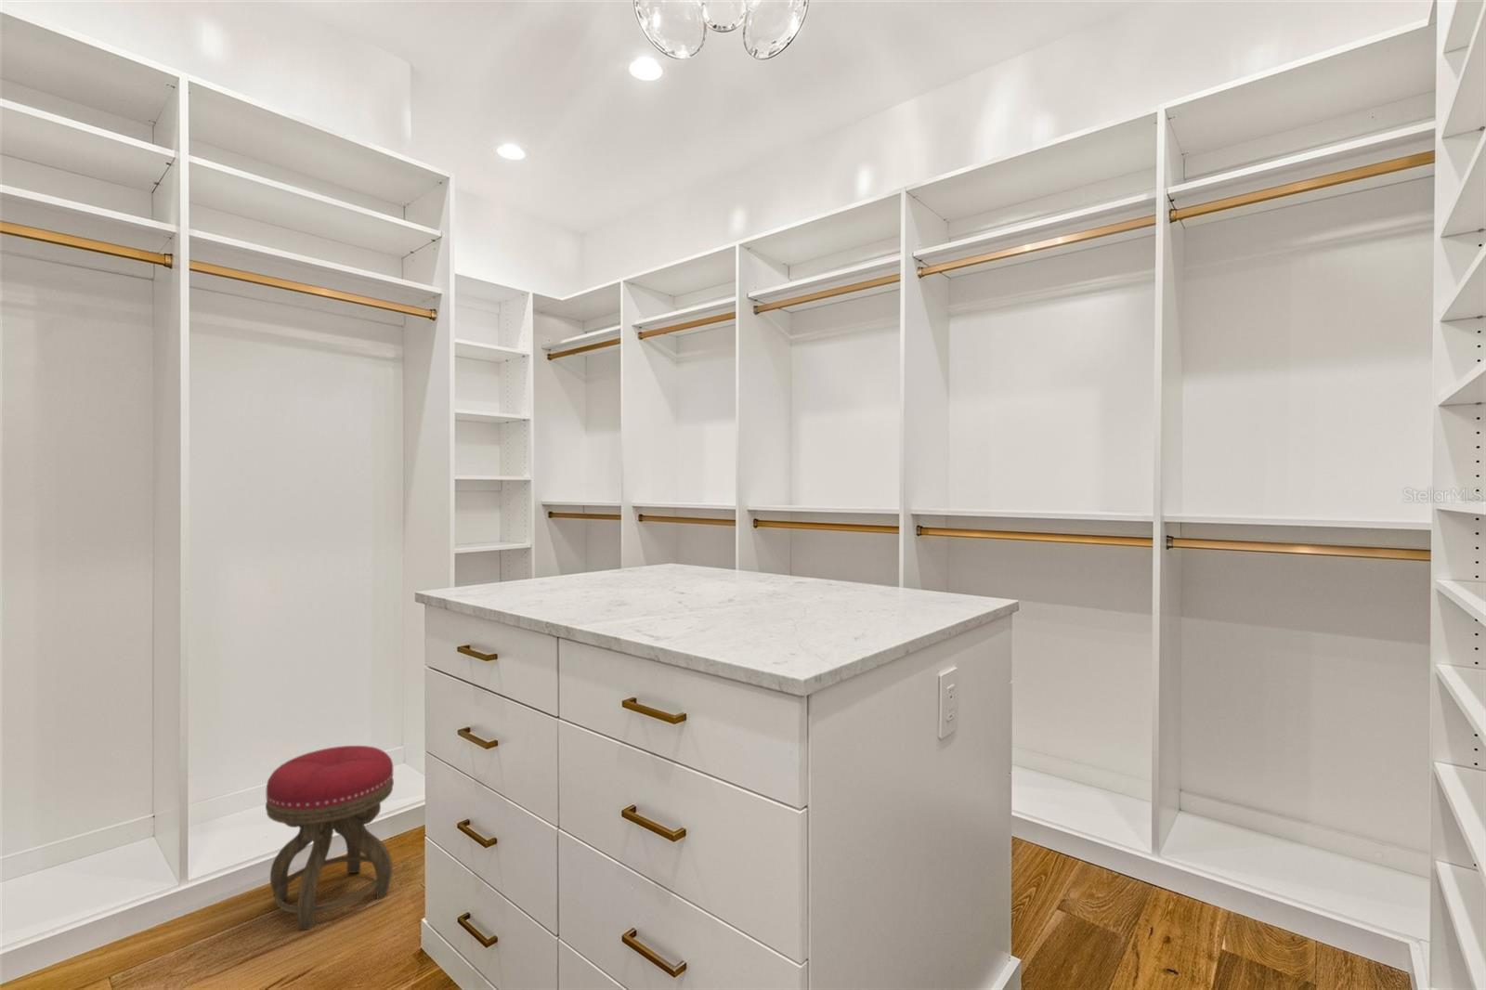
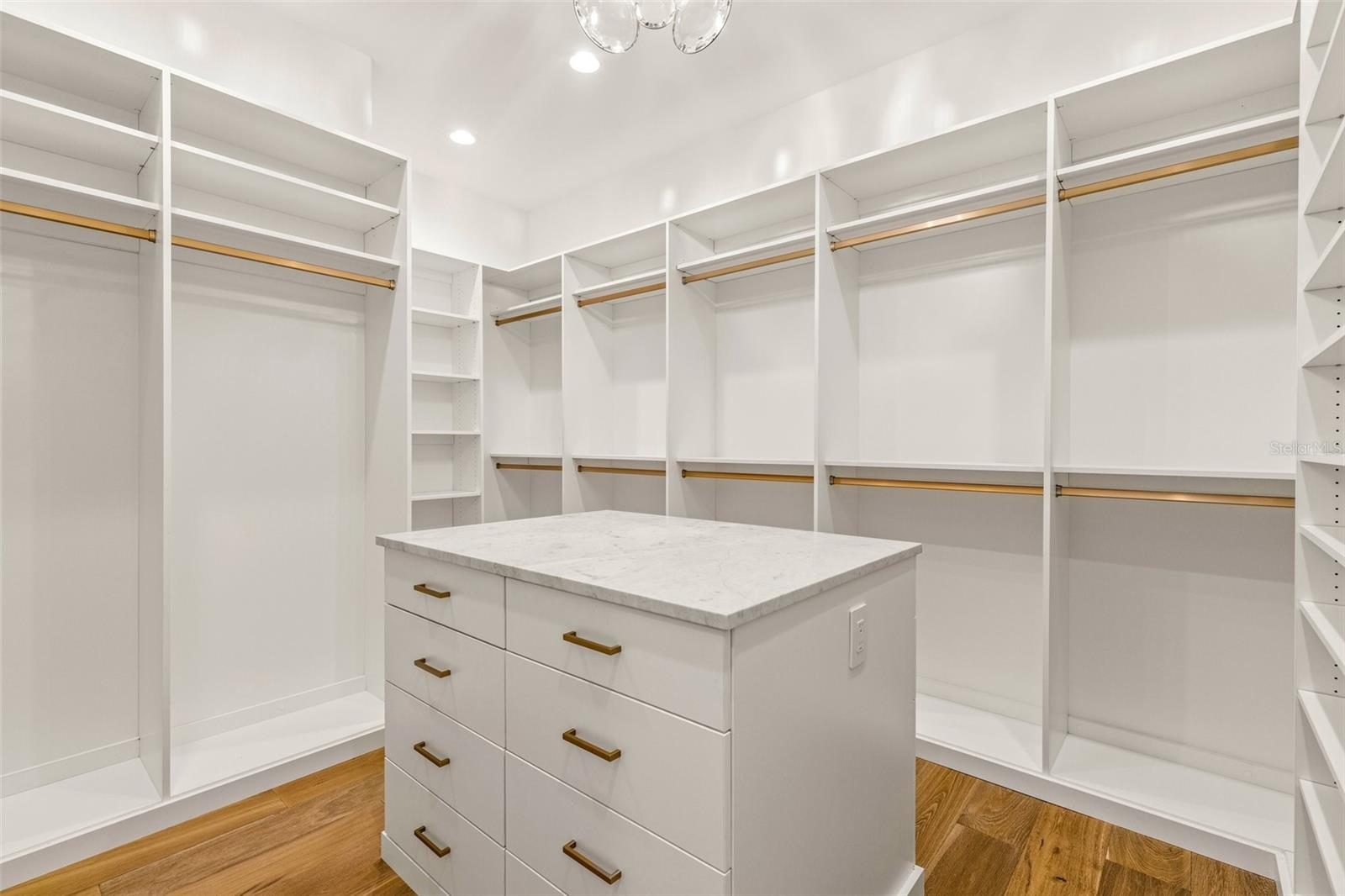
- stool [265,745,394,930]
